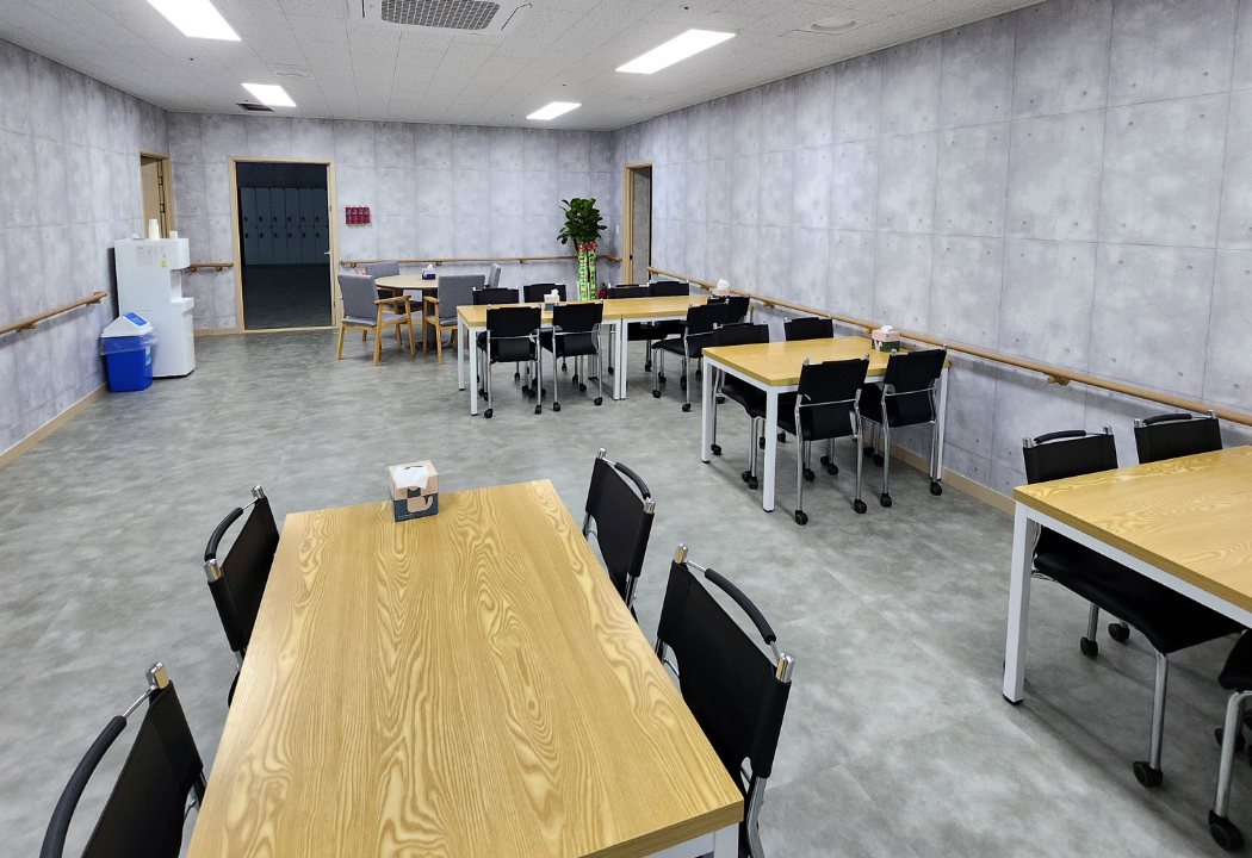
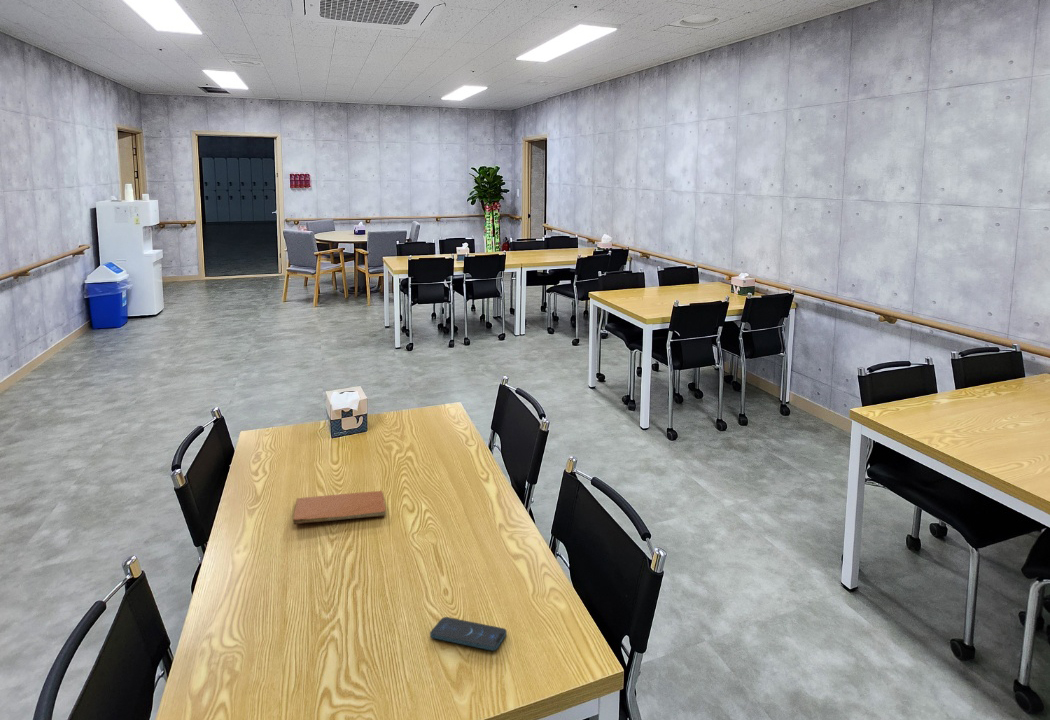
+ smartphone [429,616,508,651]
+ book [292,490,387,525]
